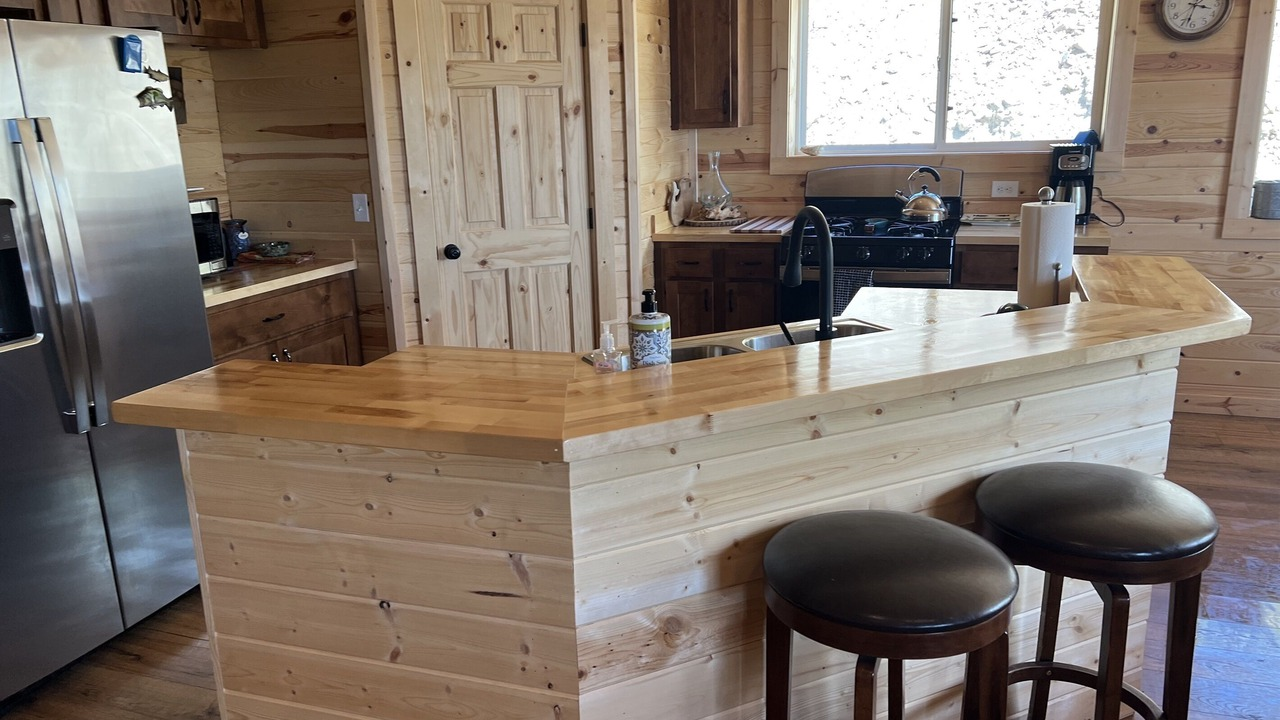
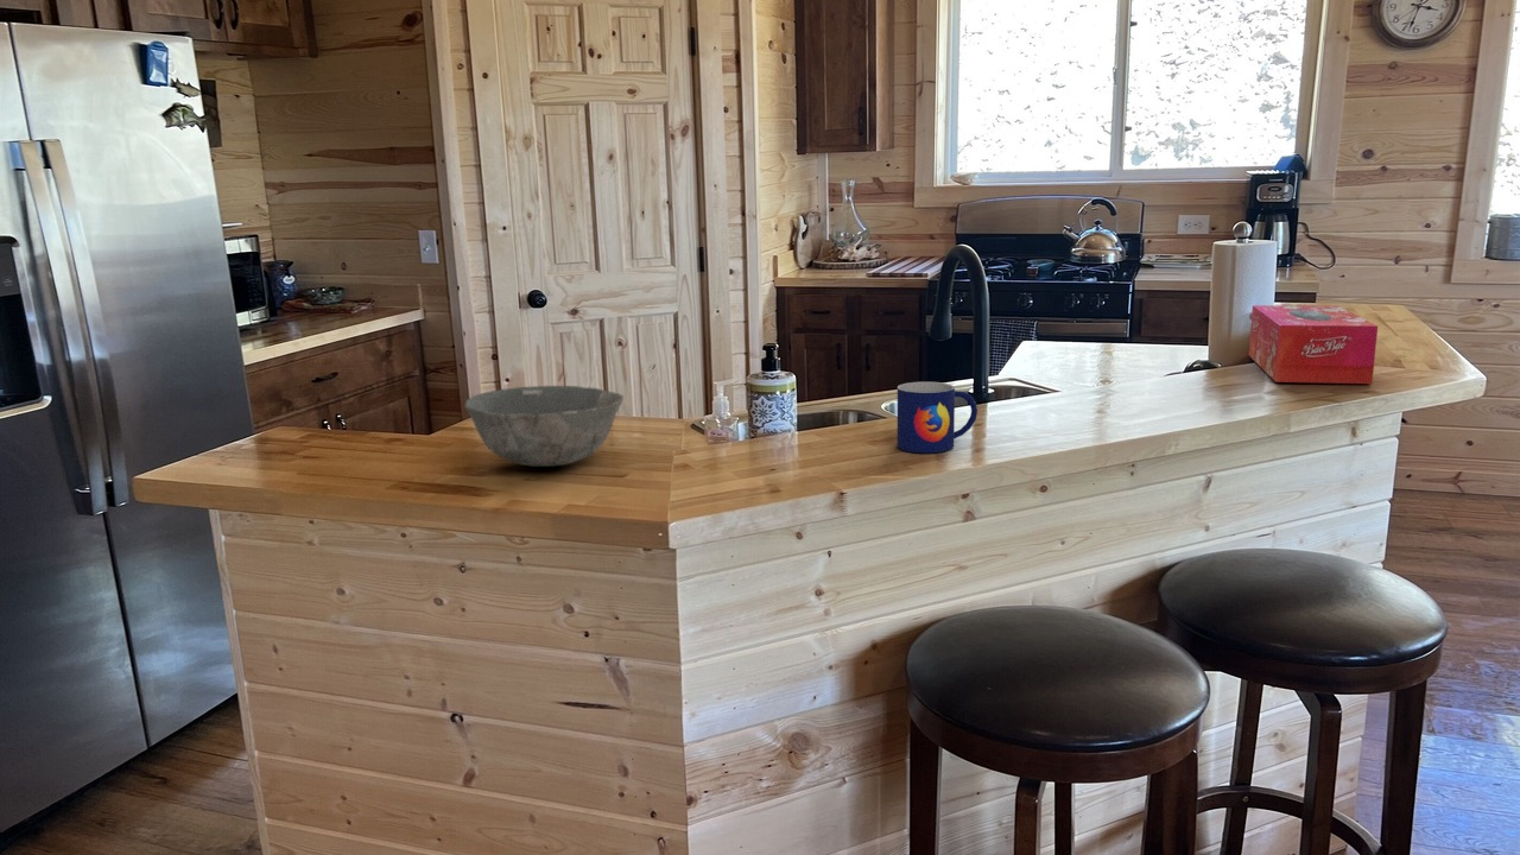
+ bowl [463,385,625,468]
+ mug [897,381,978,455]
+ tissue box [1248,304,1379,385]
